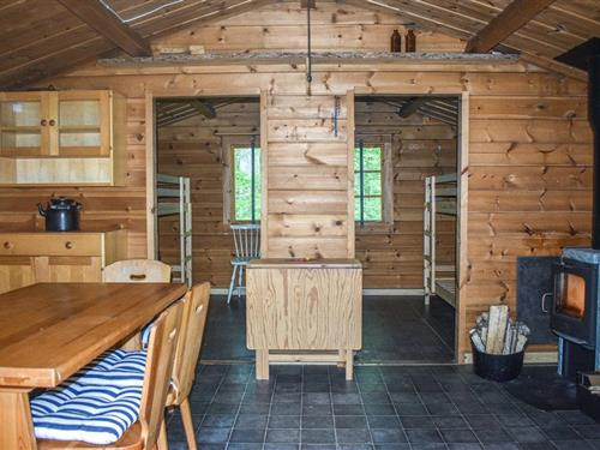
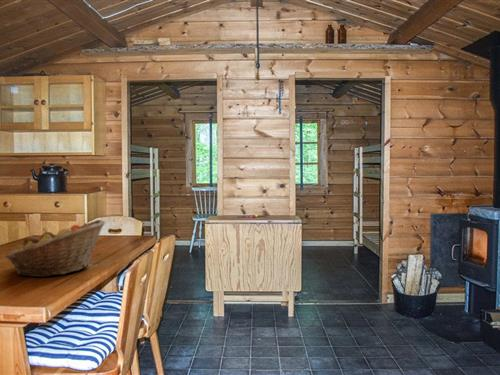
+ fruit basket [4,219,106,278]
